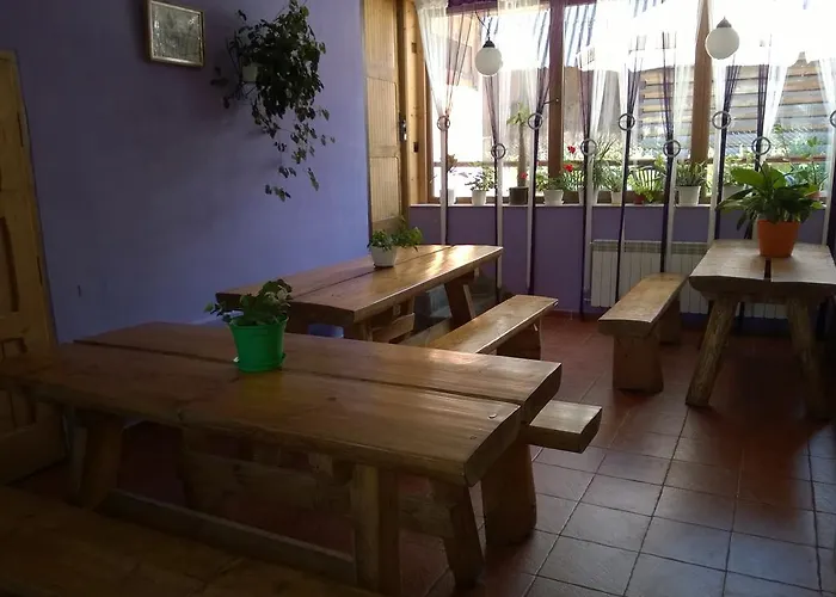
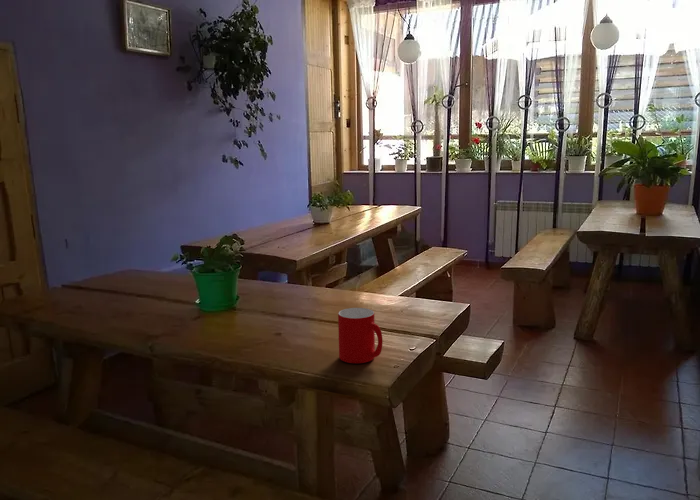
+ cup [337,307,384,364]
